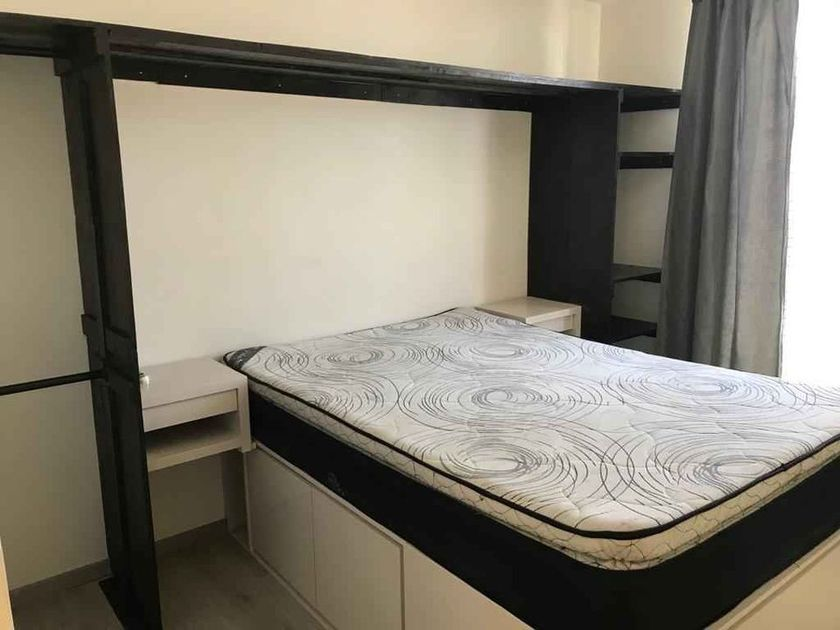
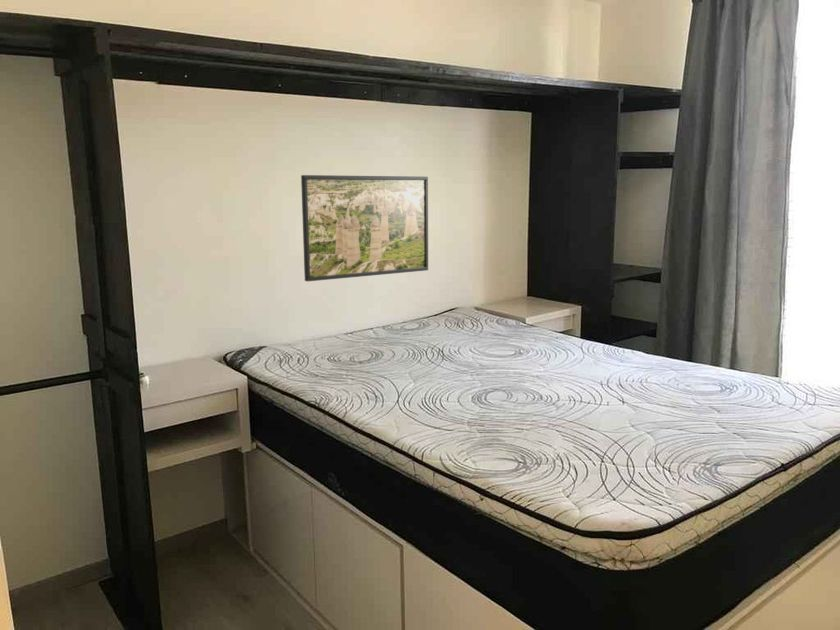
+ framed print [300,174,429,282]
